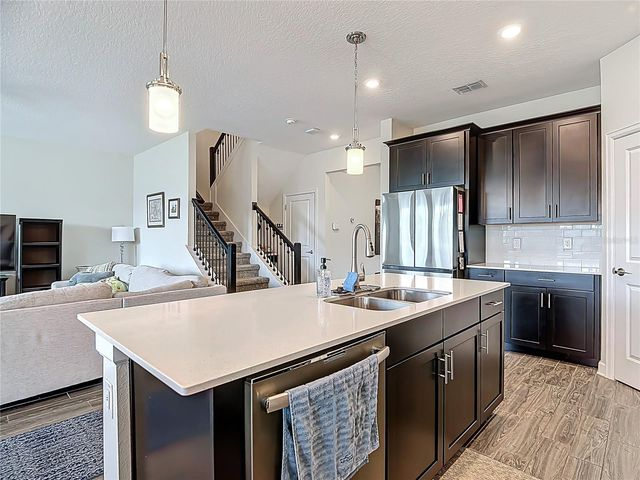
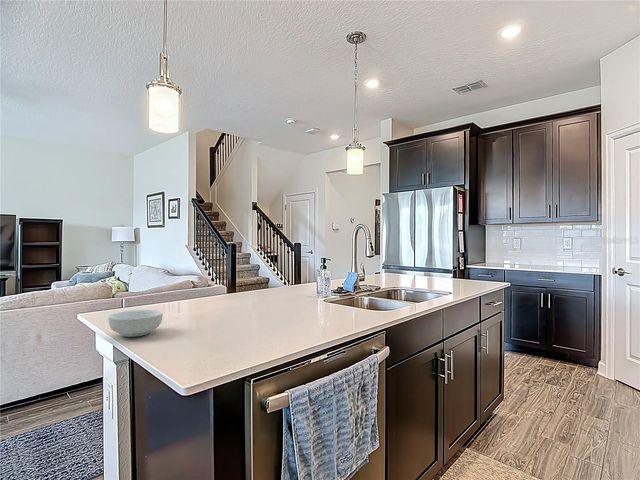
+ cereal bowl [108,309,163,338]
